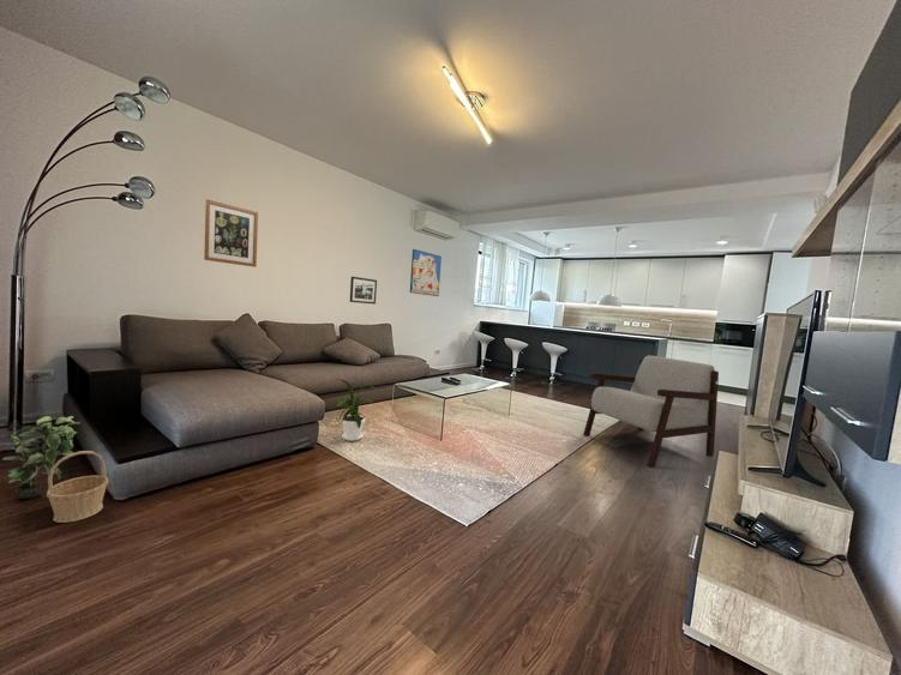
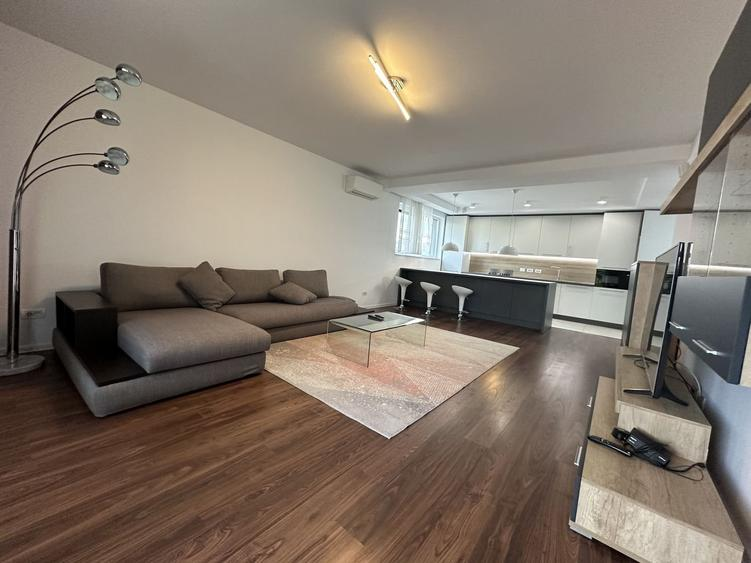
- armchair [582,355,720,468]
- picture frame [349,276,378,306]
- house plant [324,378,379,442]
- wall art [409,248,443,297]
- wall art [203,198,259,269]
- potted plant [1,415,80,499]
- basket [46,450,109,524]
